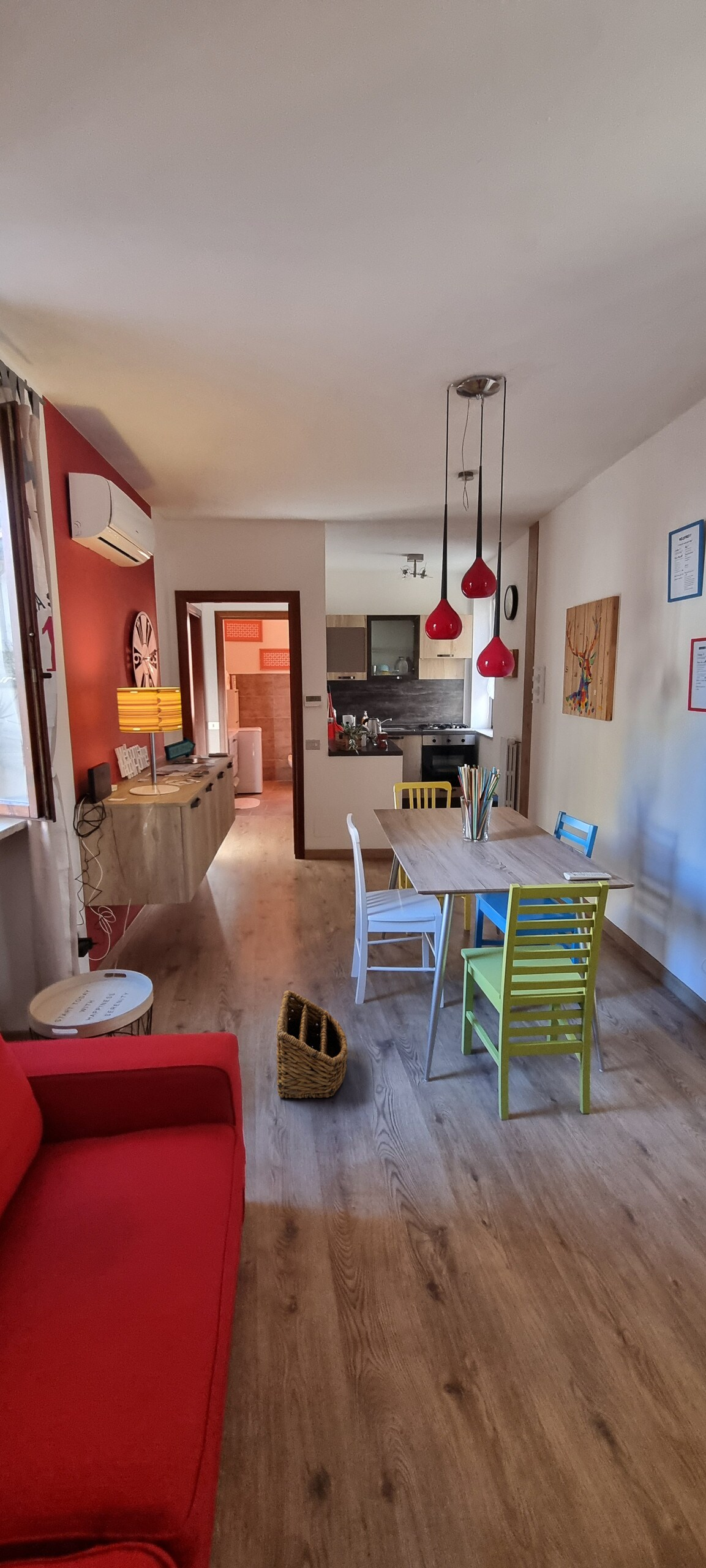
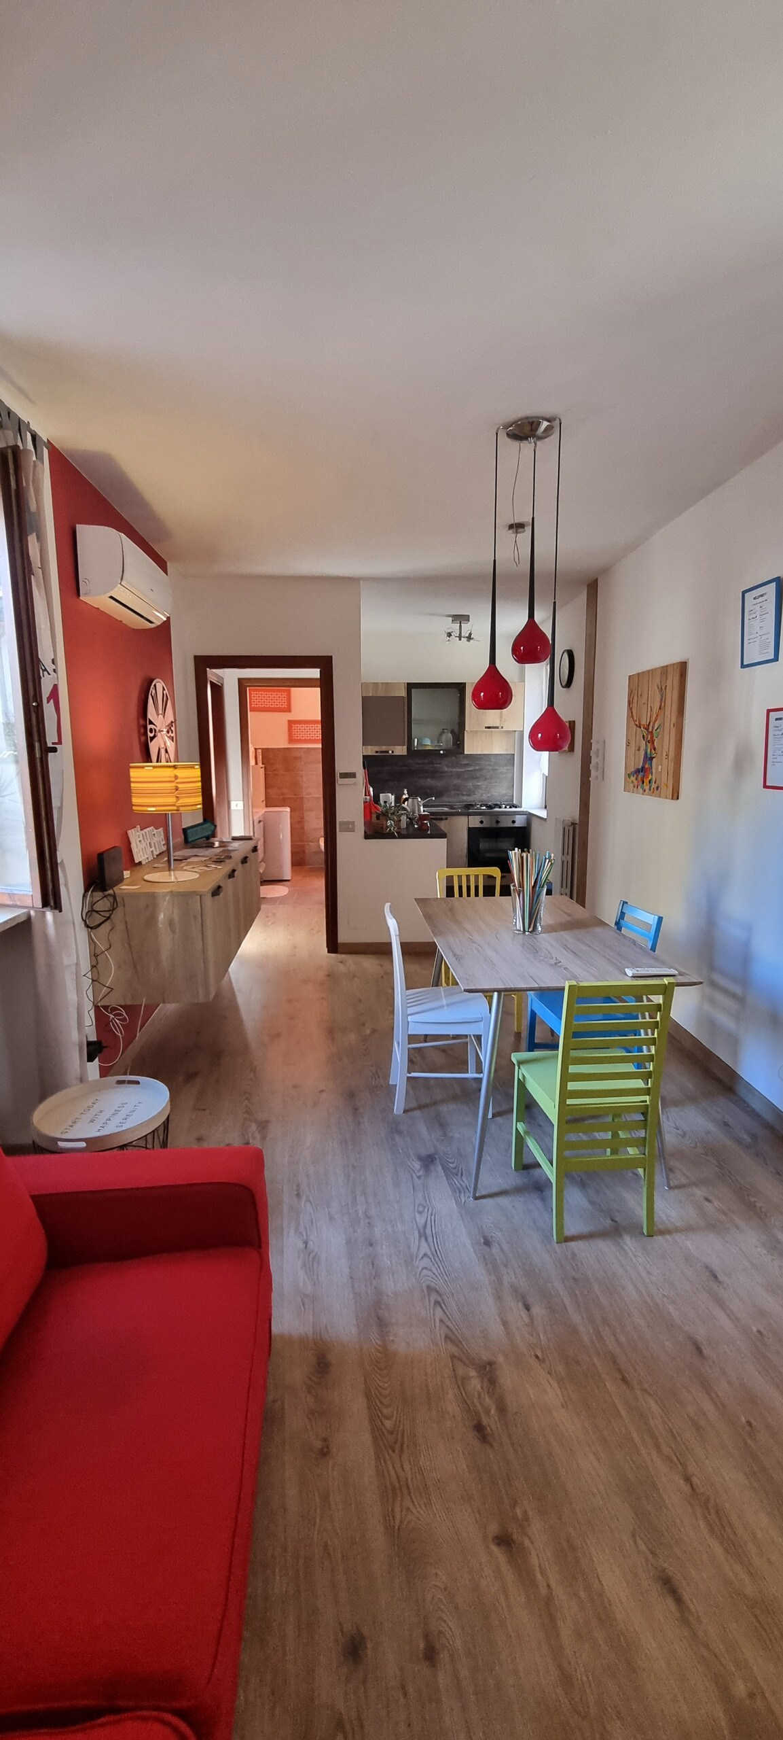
- basket [276,990,348,1099]
